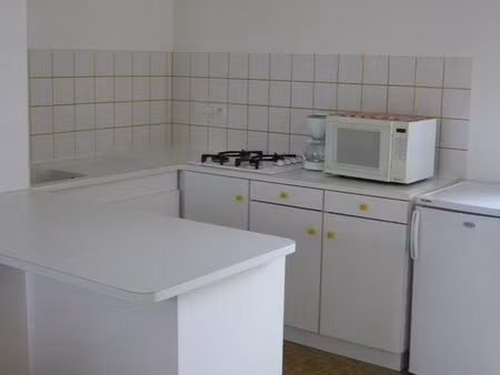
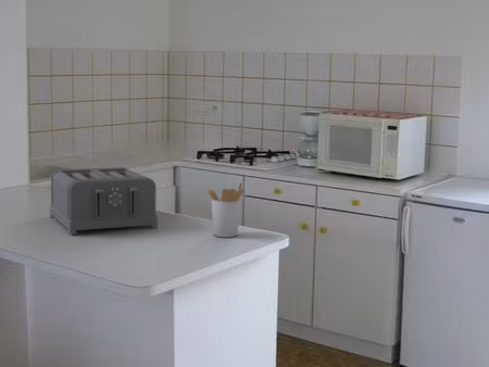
+ utensil holder [206,181,246,238]
+ toaster [49,166,159,235]
